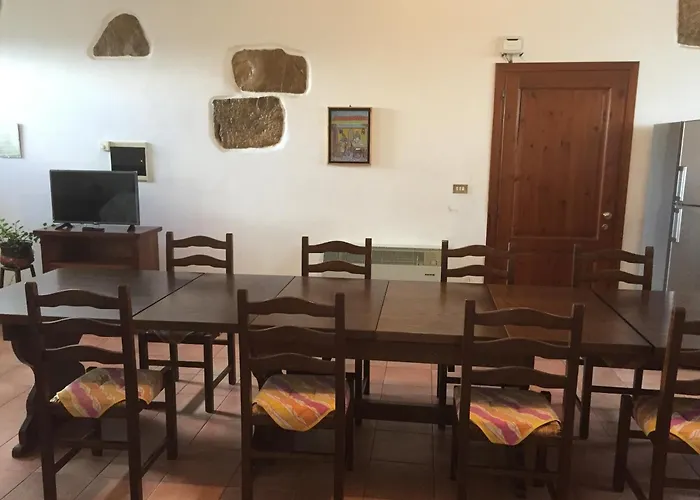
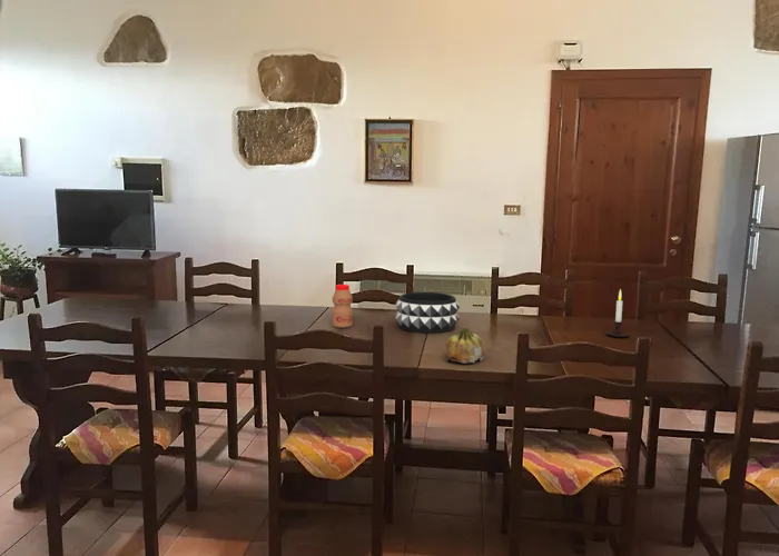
+ candle [605,288,630,338]
+ bottle [332,284,354,329]
+ fruit [444,327,484,365]
+ decorative bowl [394,291,461,334]
